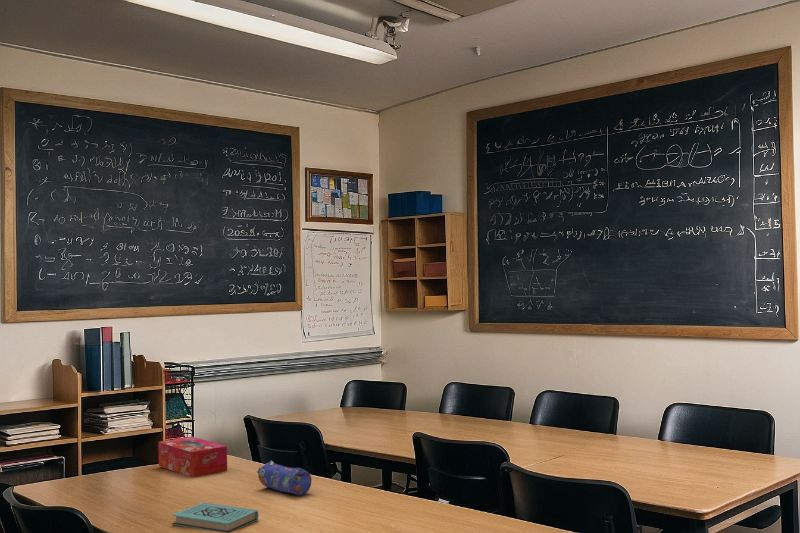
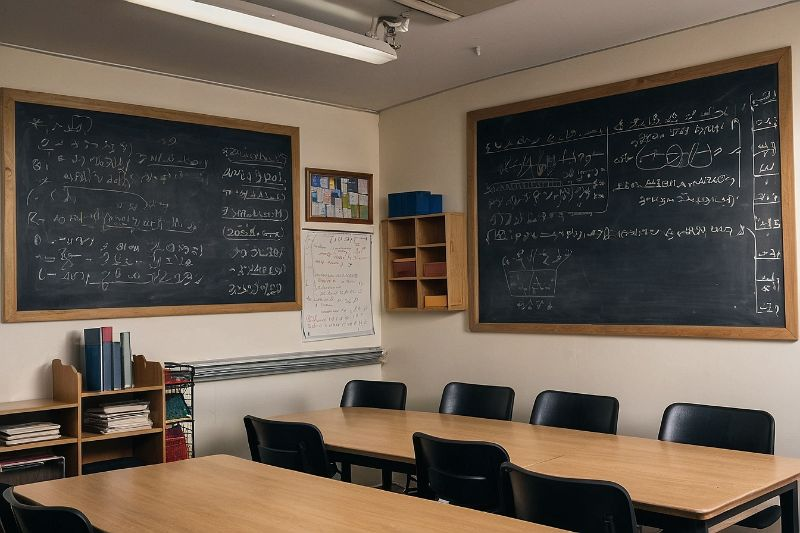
- tissue box [158,436,228,478]
- pencil case [256,460,313,497]
- book [171,502,259,533]
